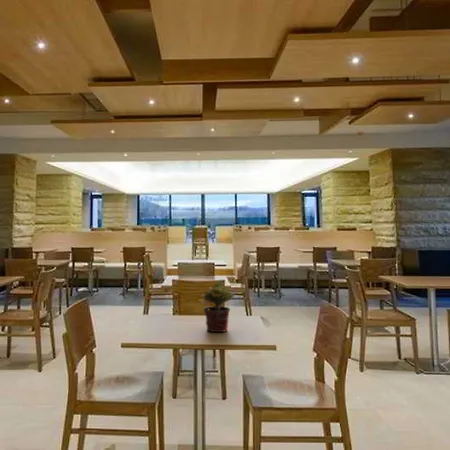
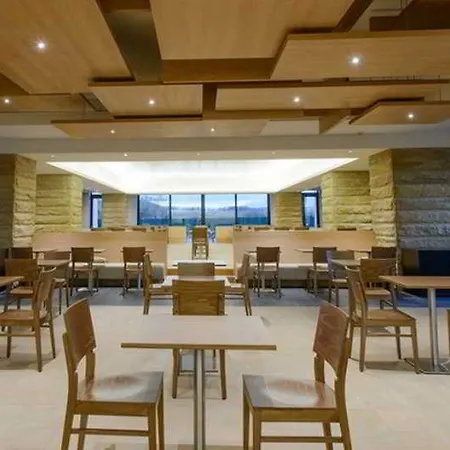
- potted plant [199,282,235,333]
